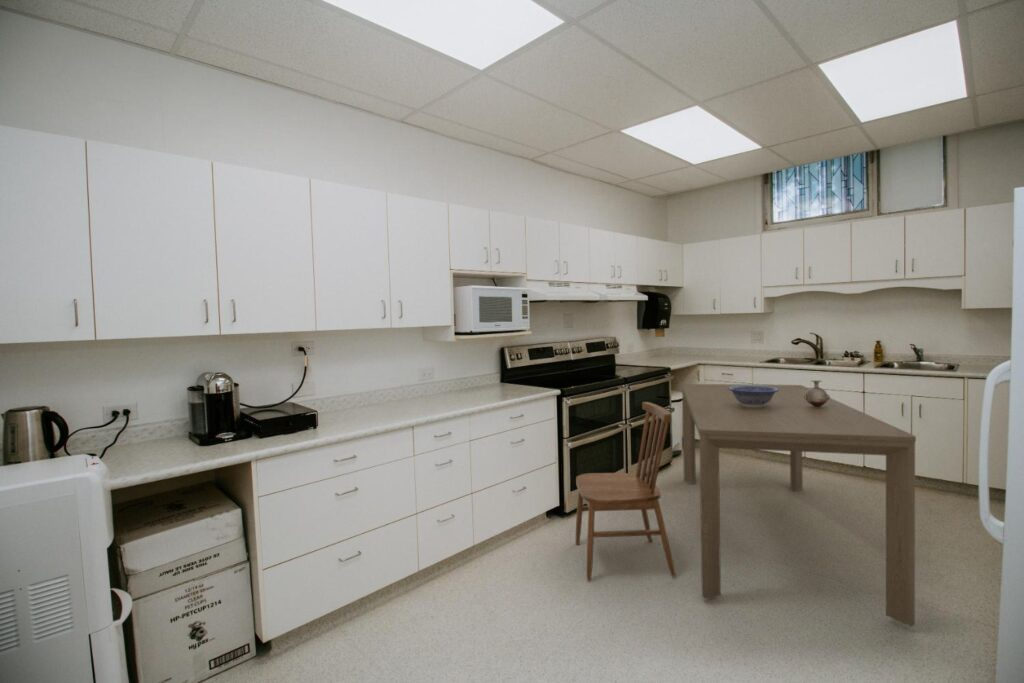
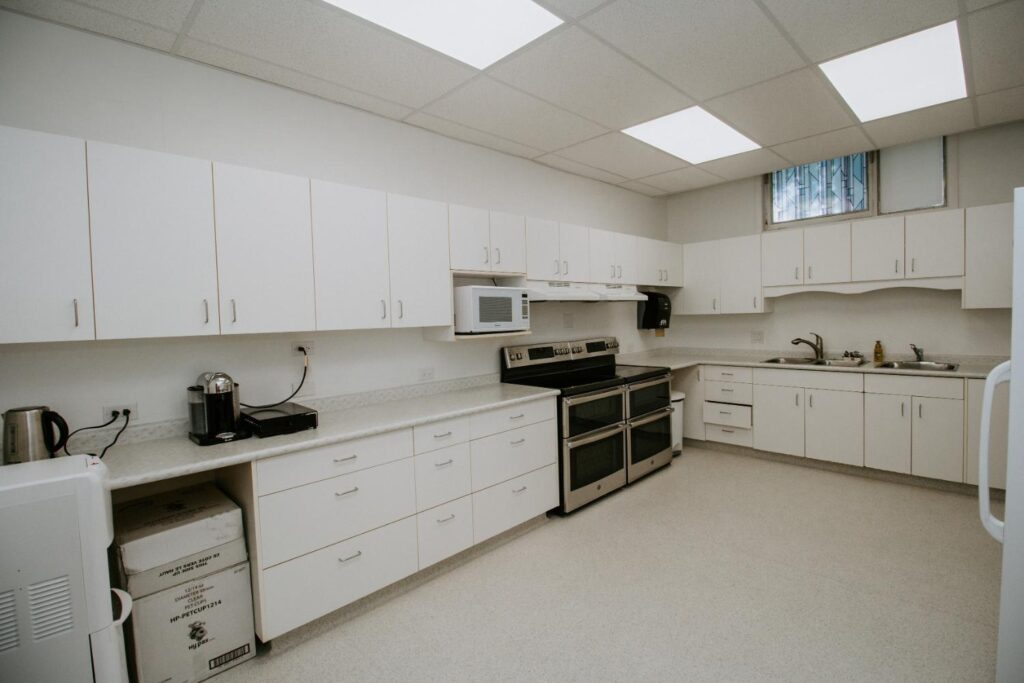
- decorative bowl [728,386,779,407]
- dining chair [575,401,677,581]
- dining table [681,383,917,627]
- vase [804,380,831,407]
